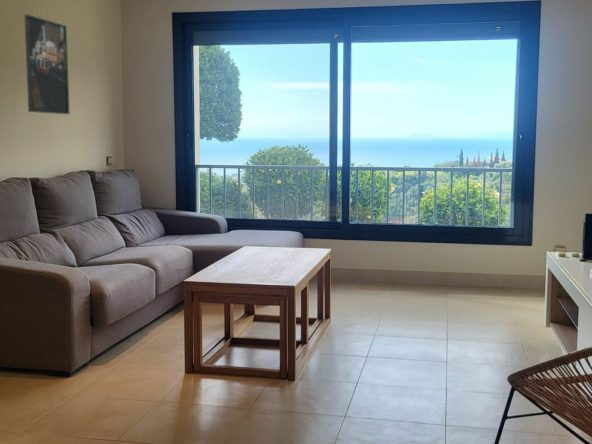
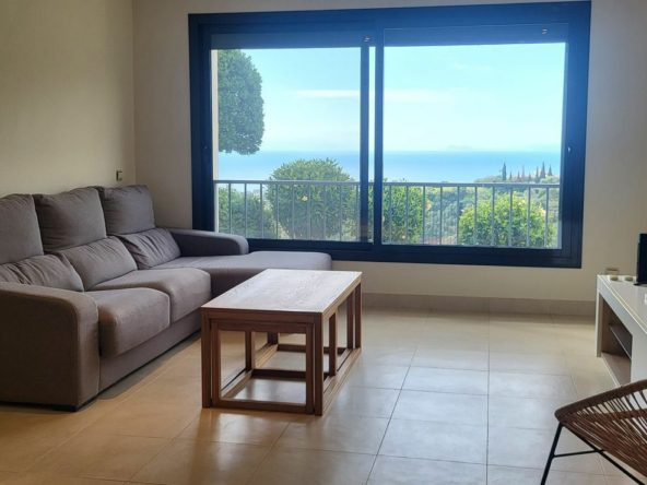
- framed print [23,13,70,115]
